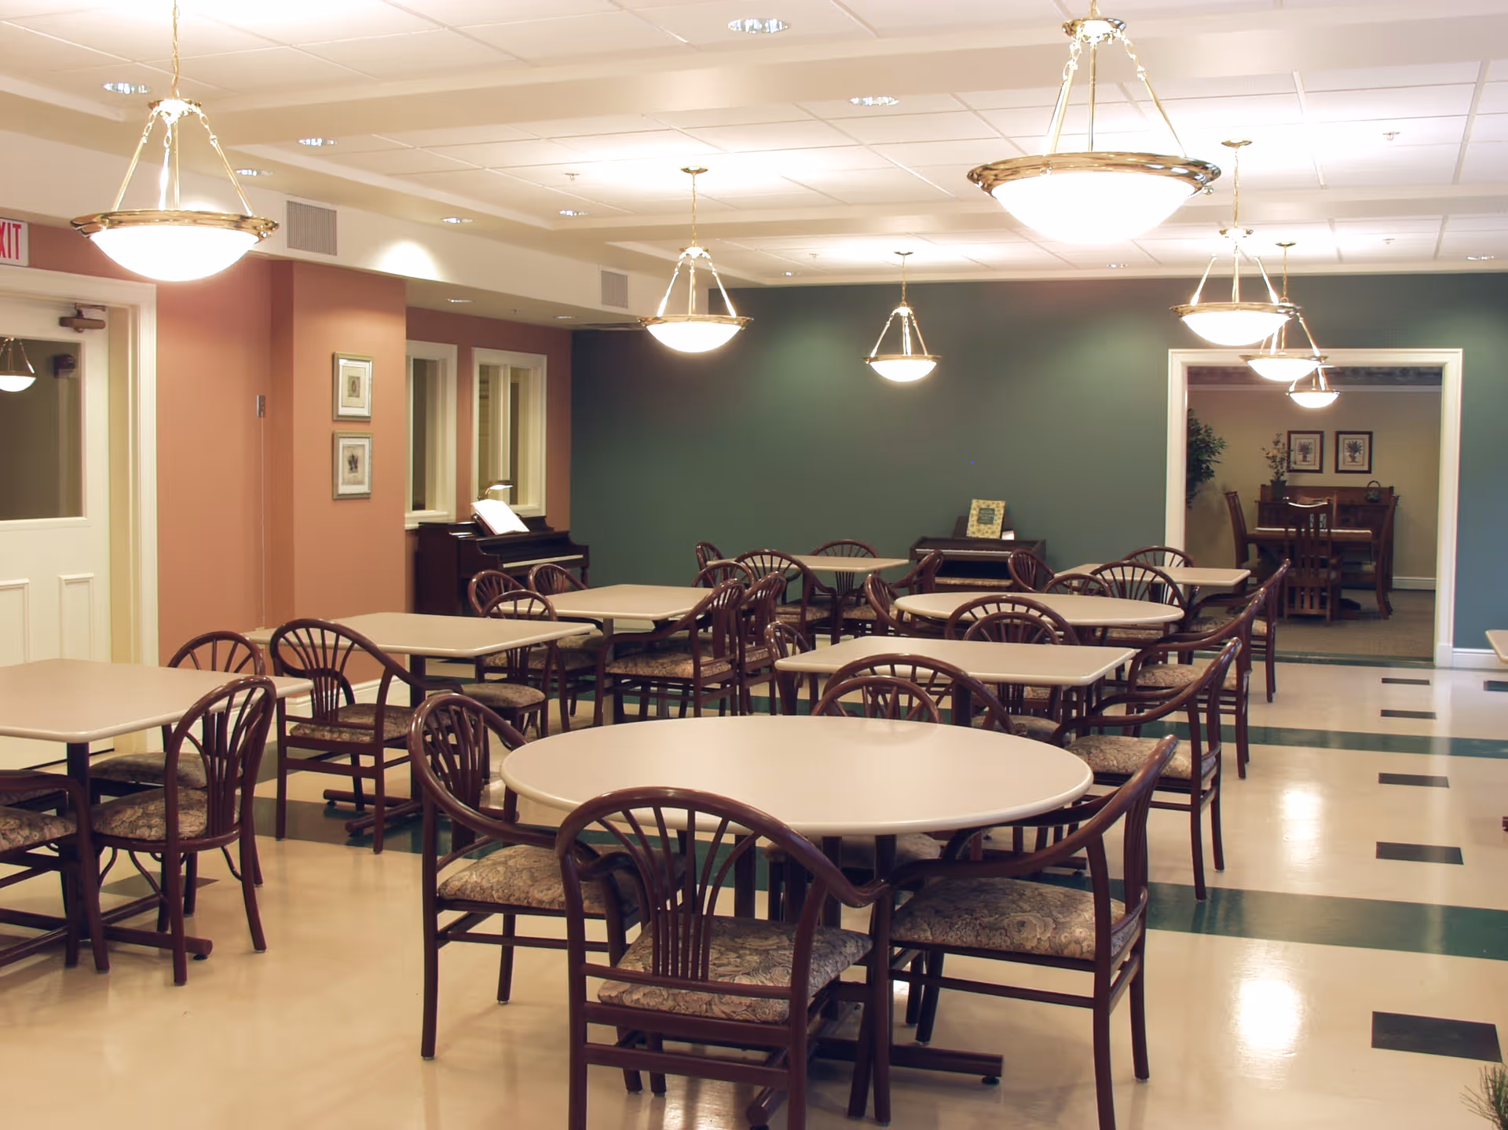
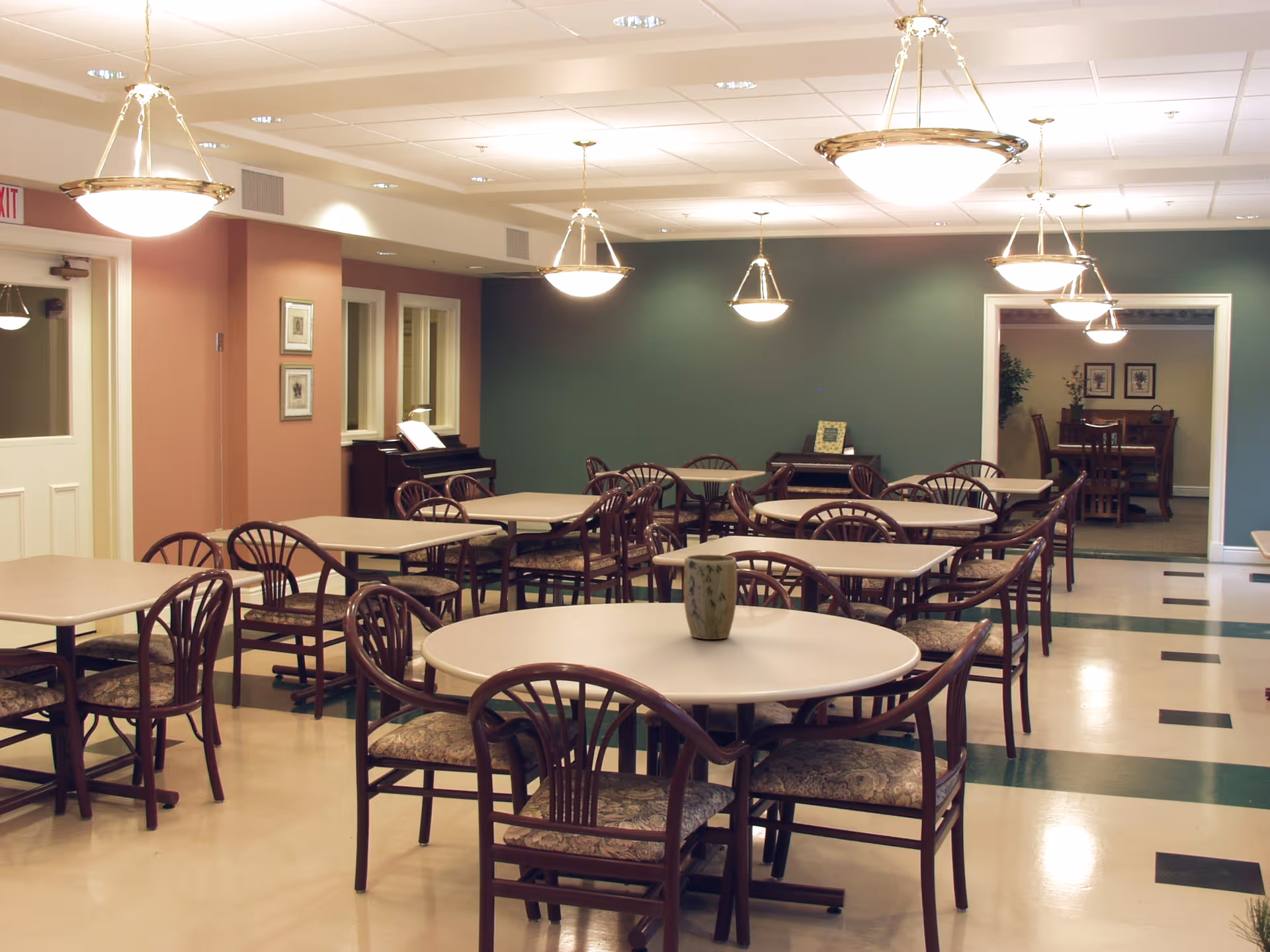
+ plant pot [683,554,738,640]
